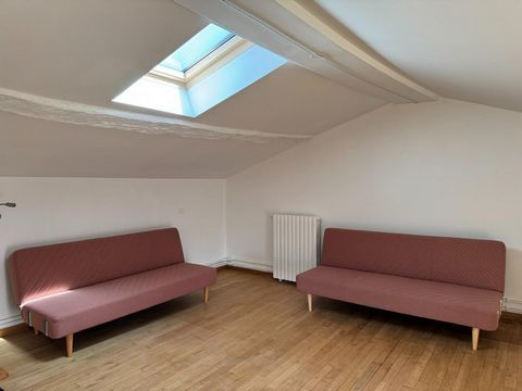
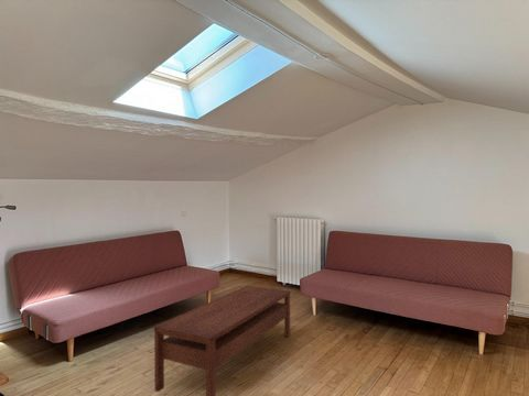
+ coffee table [153,285,291,396]
